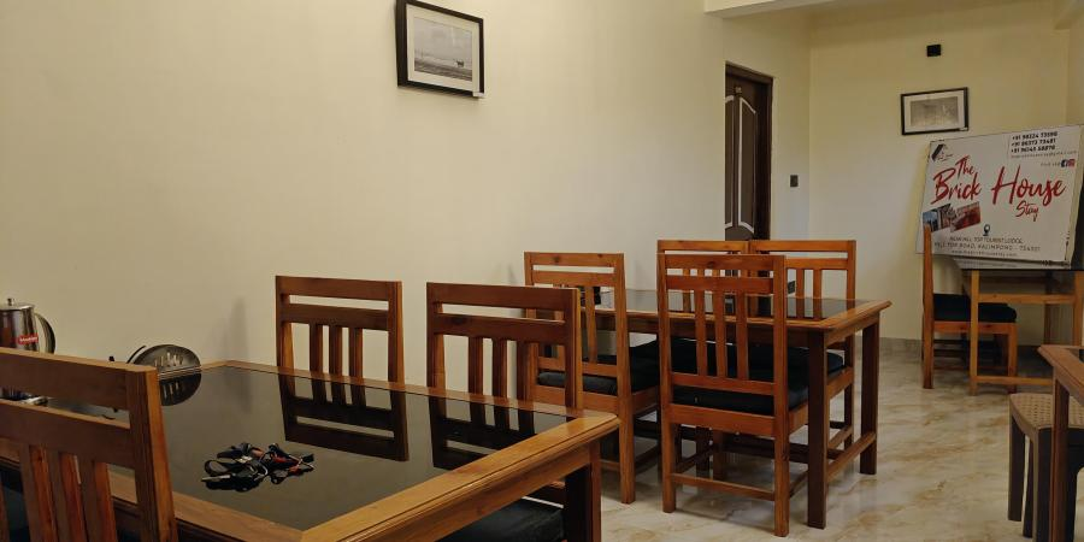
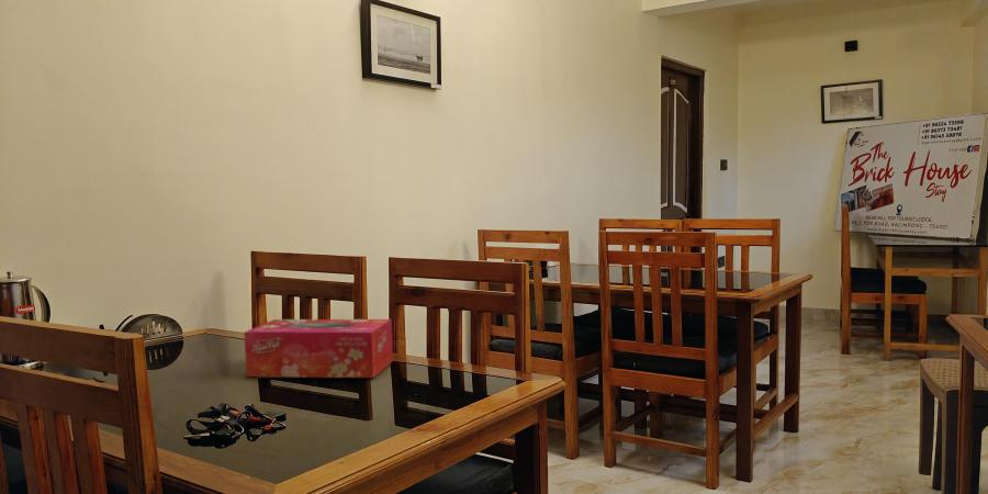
+ tissue box [243,318,394,379]
